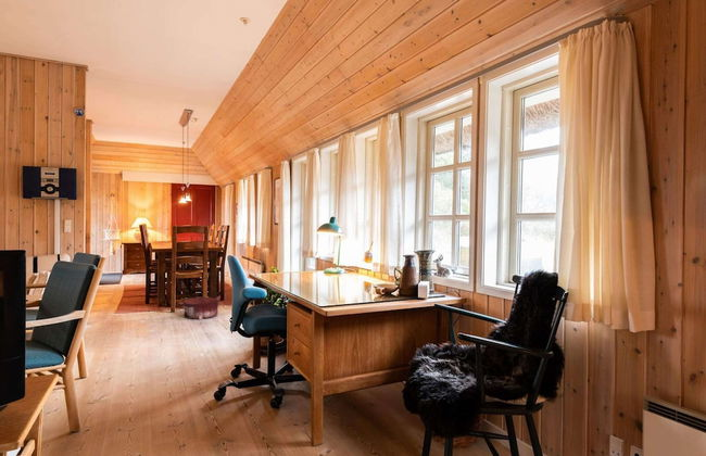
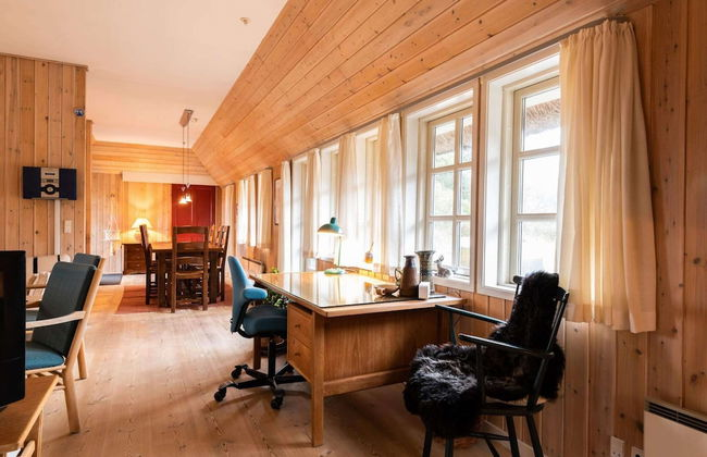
- pouf [181,296,219,320]
